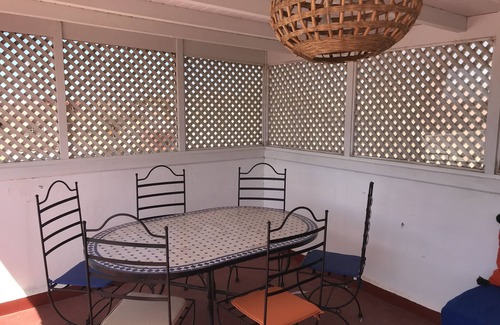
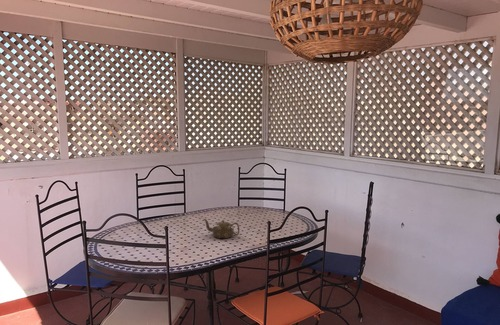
+ teapot [202,218,240,239]
